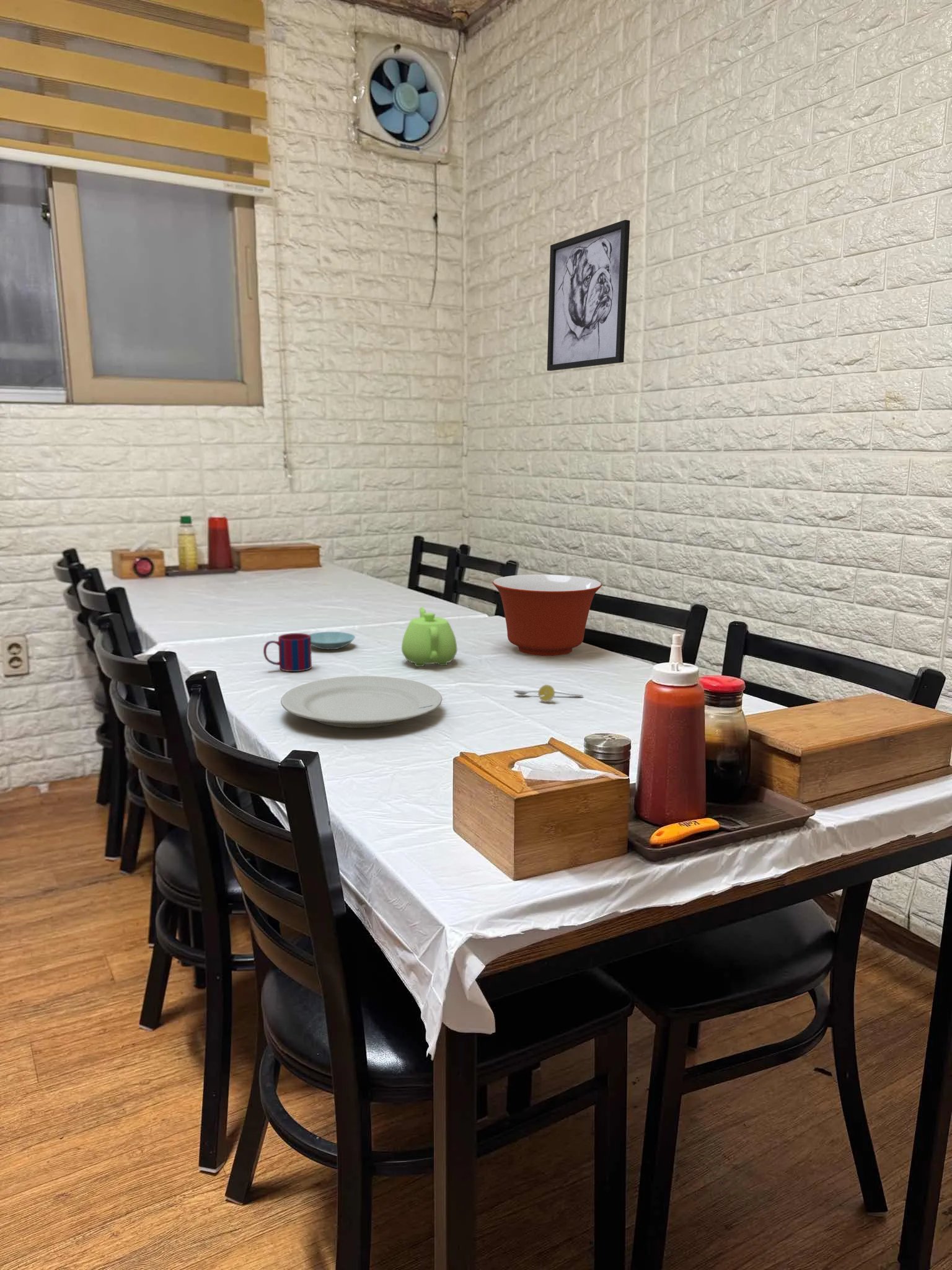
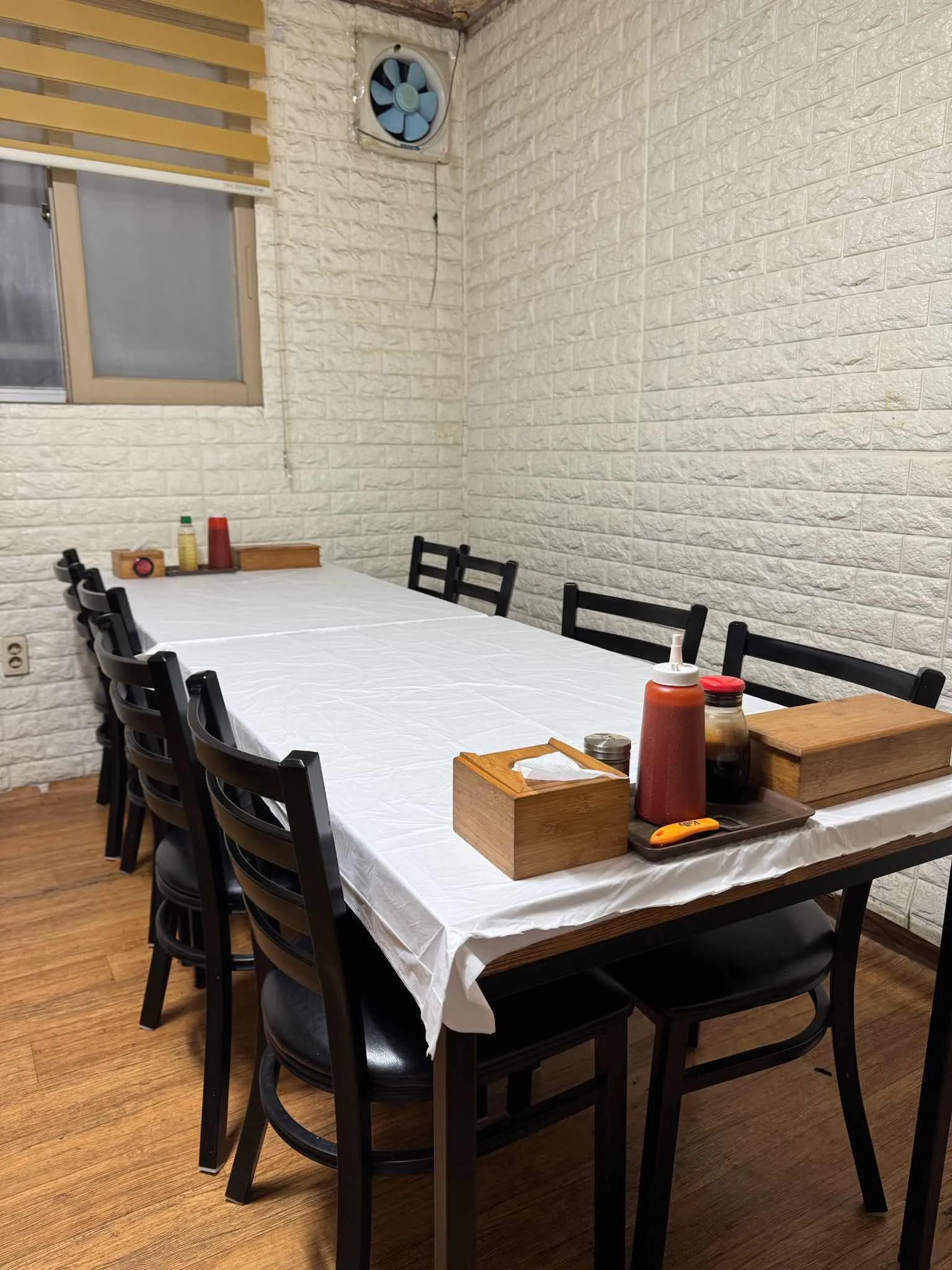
- mixing bowl [492,574,602,657]
- saucer [309,631,356,650]
- chinaware [280,675,443,729]
- spoon [513,684,584,703]
- teapot [401,606,458,667]
- wall art [547,219,630,371]
- mug [263,633,312,672]
